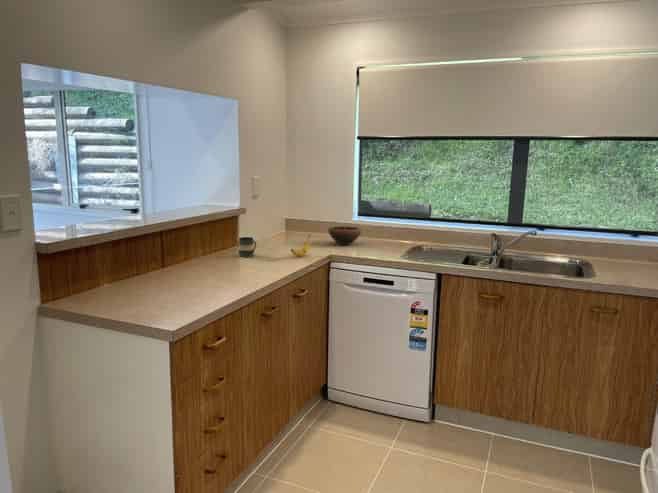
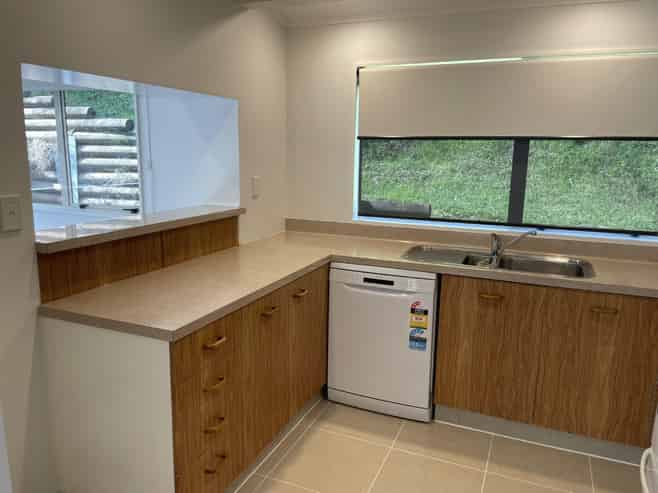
- banana [290,234,311,258]
- mug [238,236,257,258]
- bowl [327,225,362,246]
